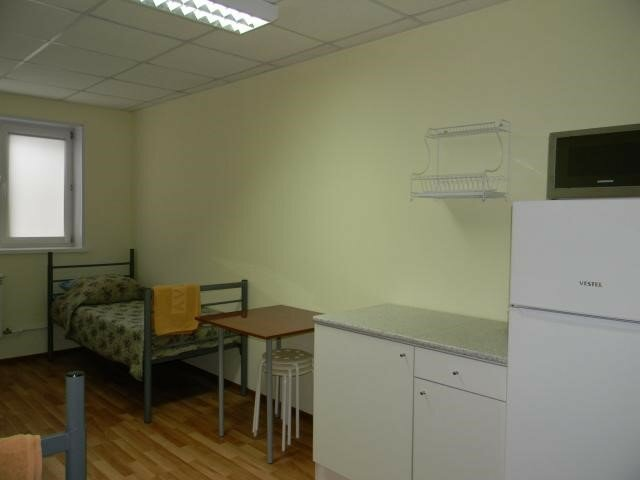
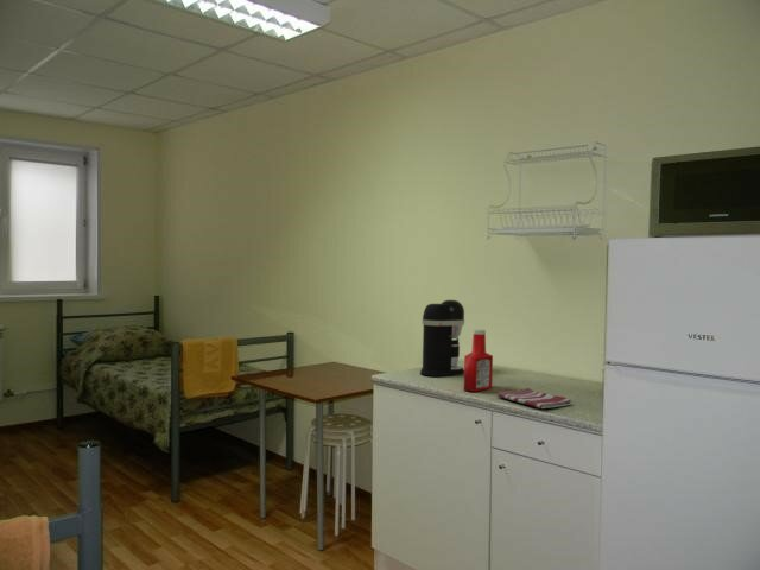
+ dish towel [496,387,572,410]
+ coffee maker [419,299,466,378]
+ soap bottle [463,328,494,393]
